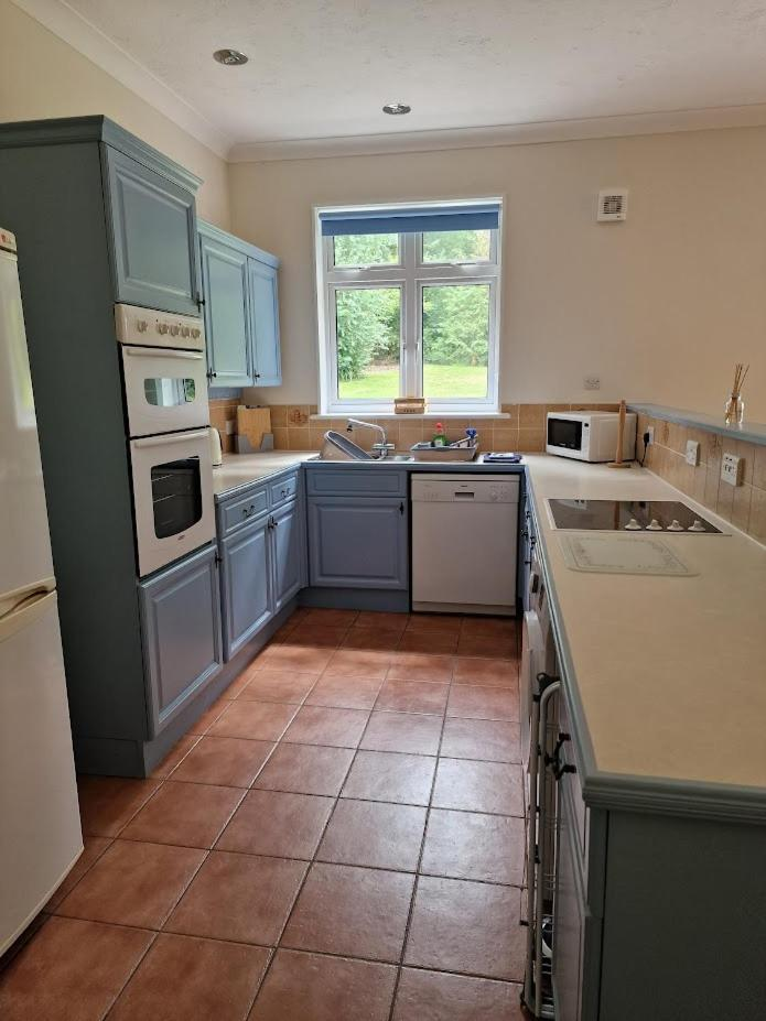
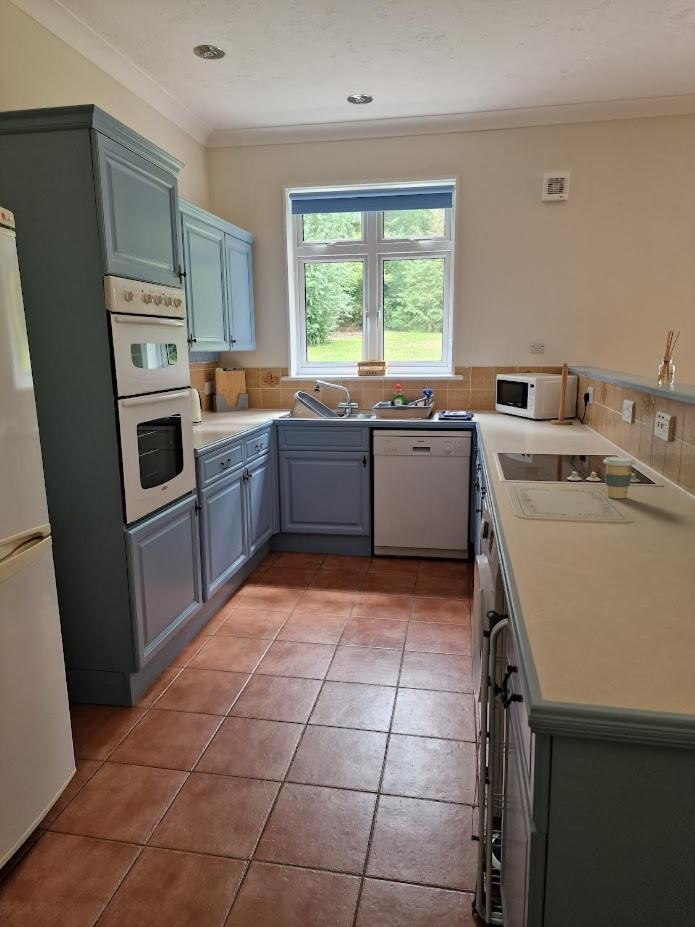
+ coffee cup [602,456,636,499]
